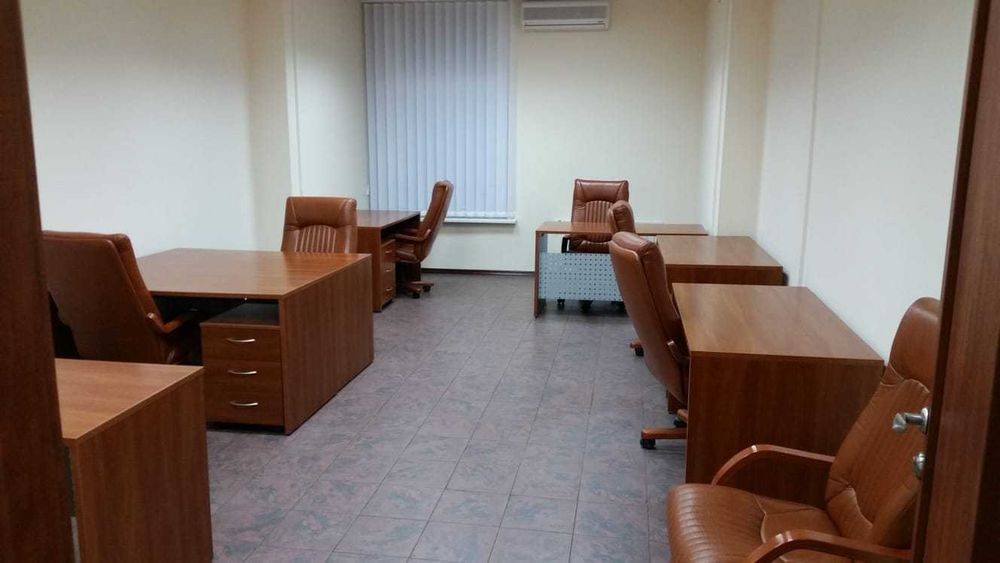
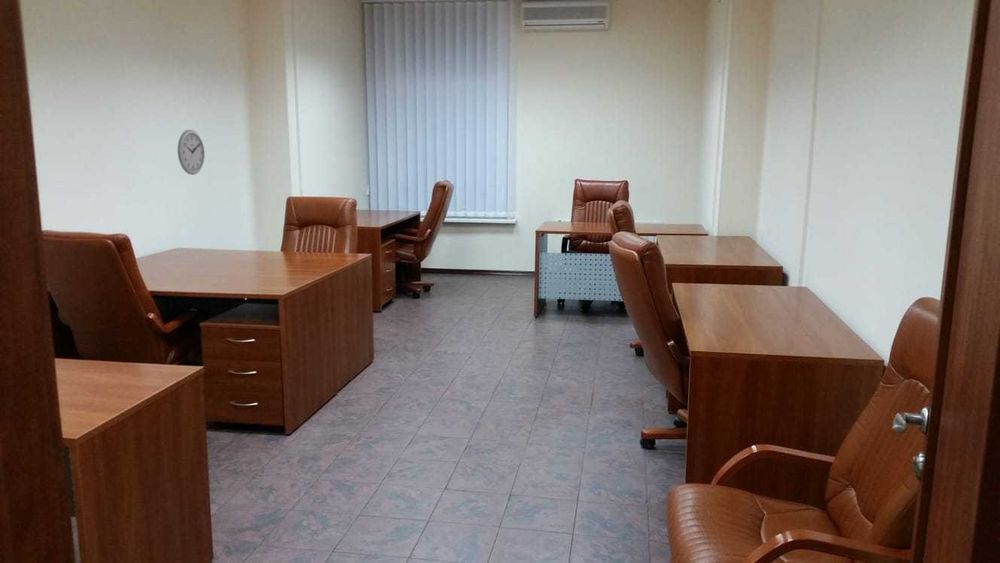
+ wall clock [177,129,206,176]
